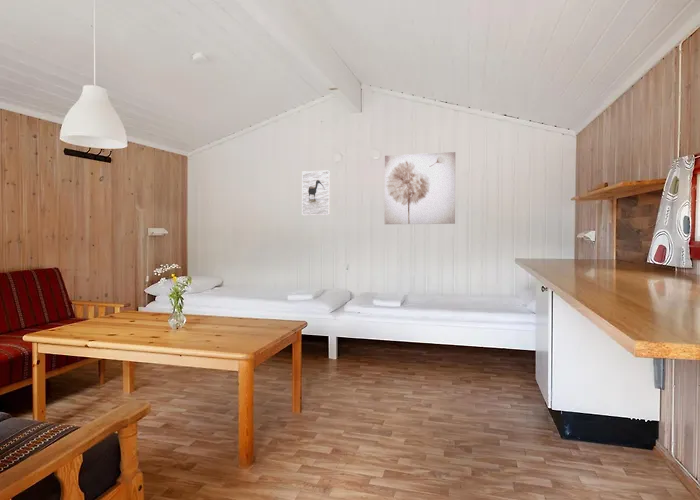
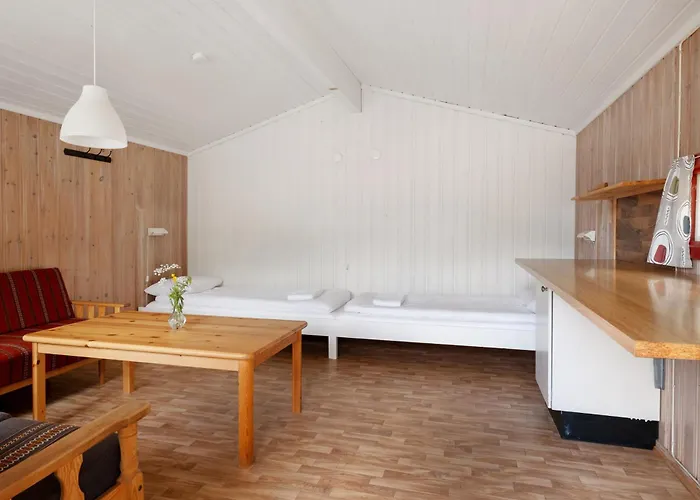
- wall art [384,151,456,225]
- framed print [301,169,331,216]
